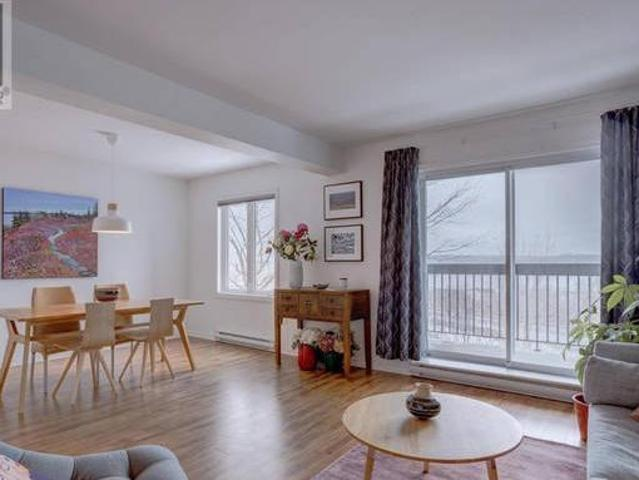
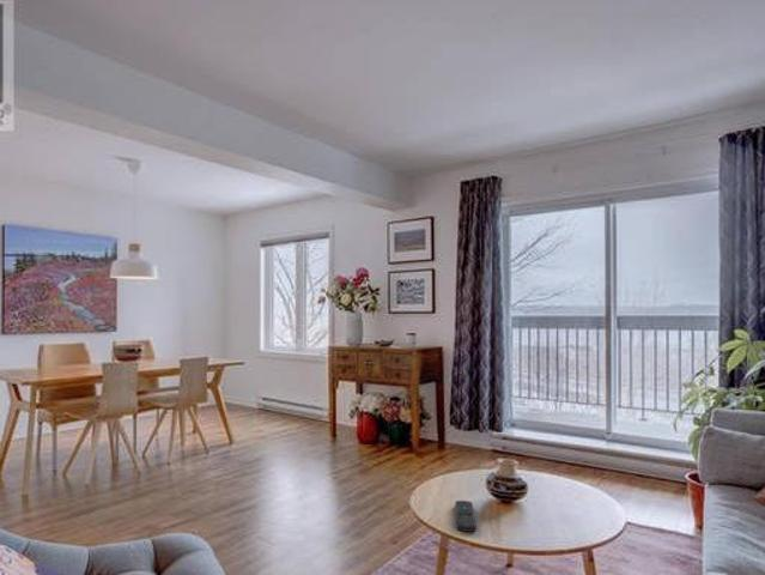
+ remote control [454,500,478,533]
